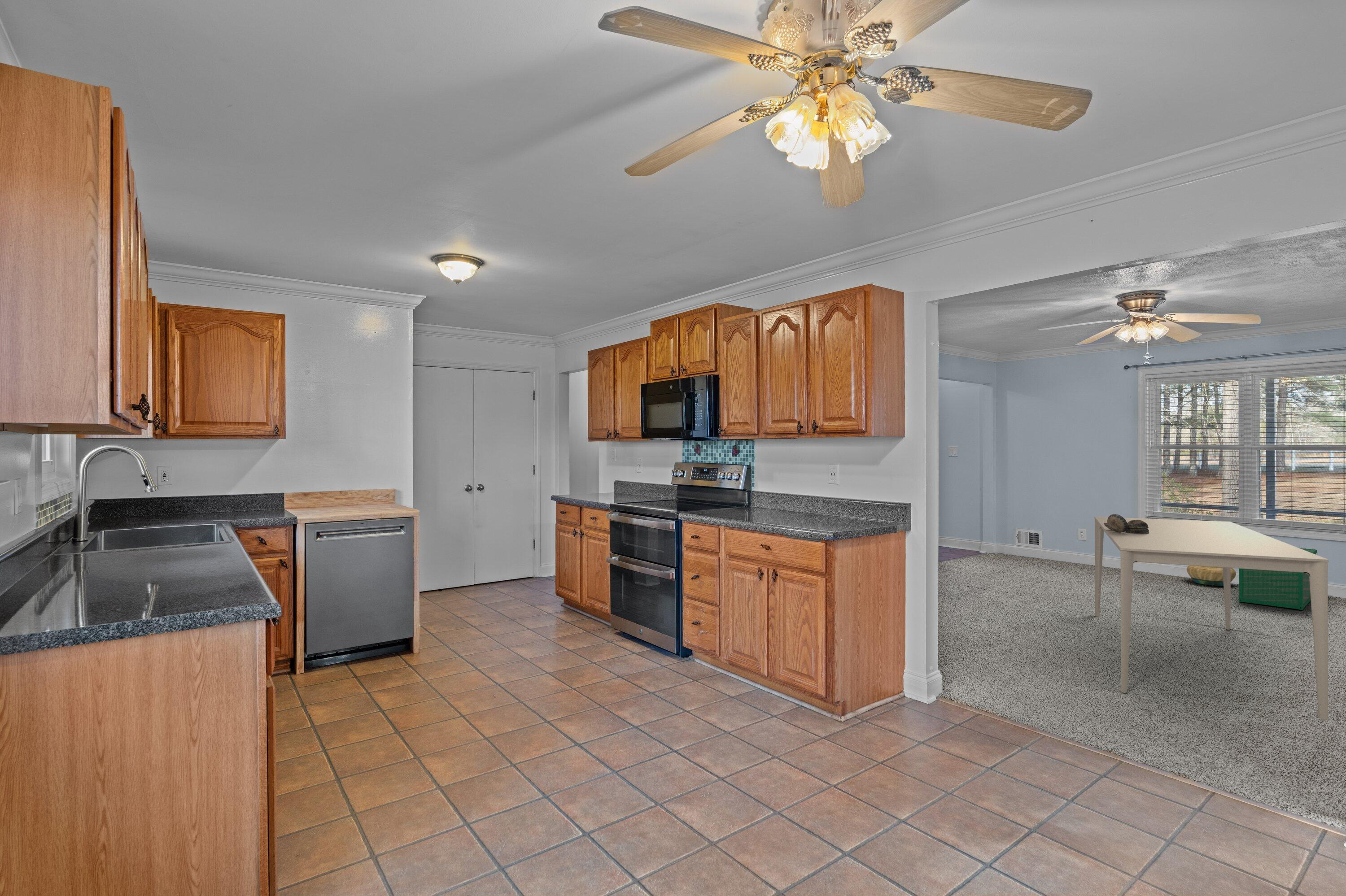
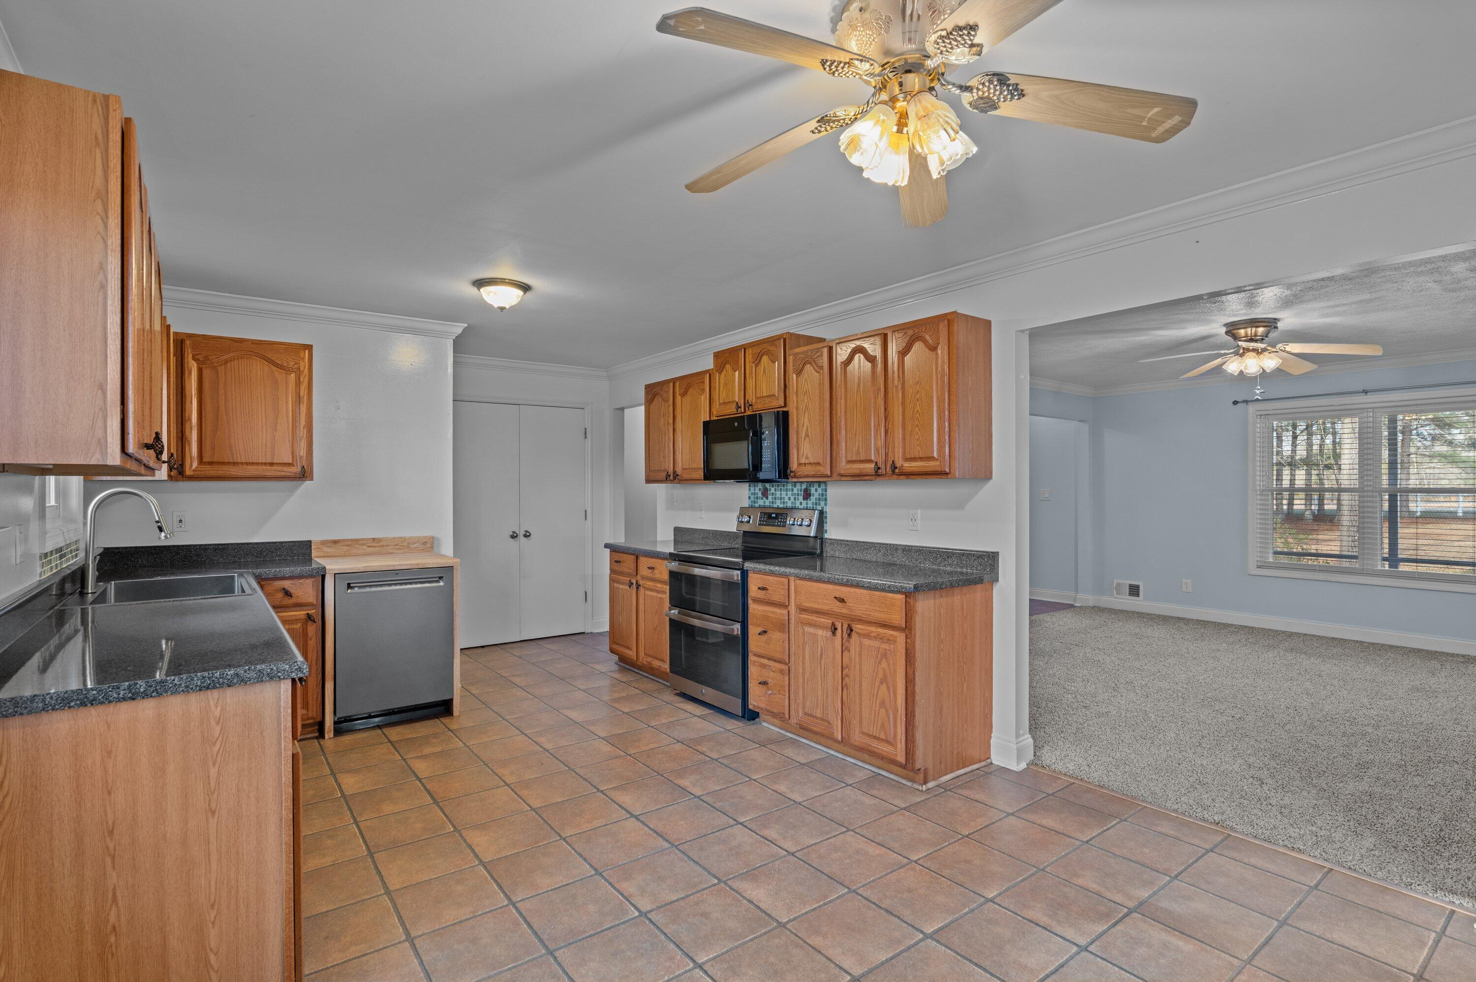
- basket [1186,565,1237,586]
- decorative bowl [1104,513,1149,534]
- storage bin [1239,548,1317,610]
- dining table [1094,516,1329,722]
